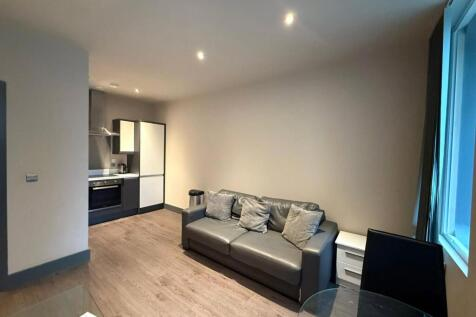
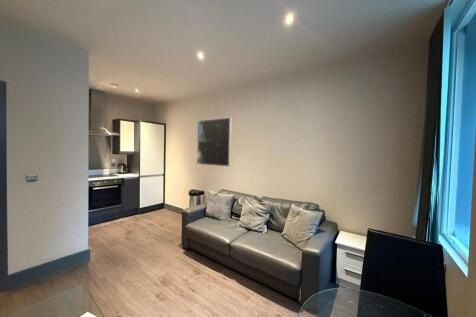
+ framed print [195,116,233,168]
